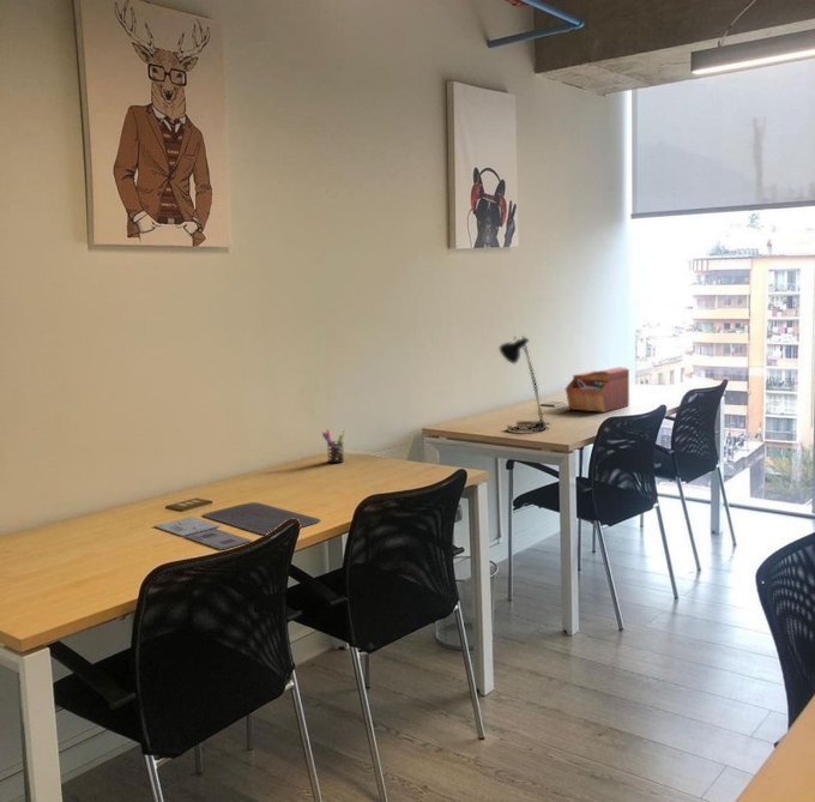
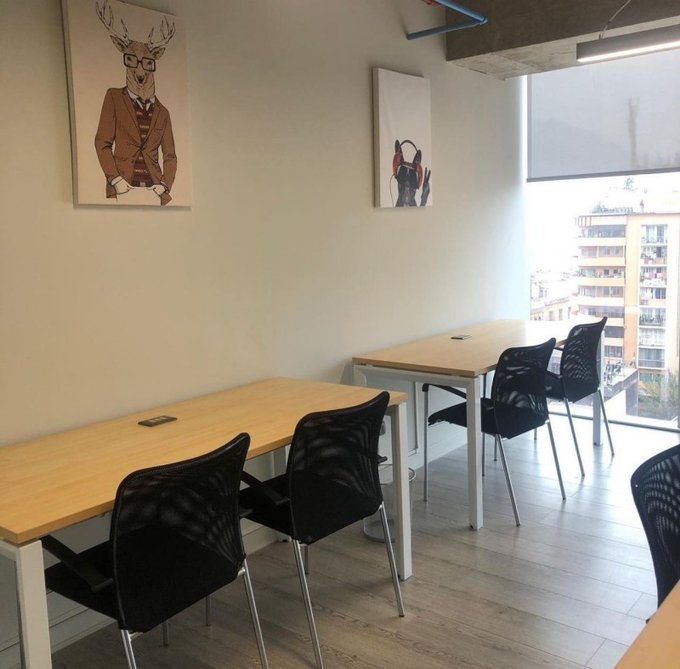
- pen holder [321,428,346,464]
- desk lamp [499,336,553,433]
- mouse pad [153,501,321,550]
- sewing box [565,366,630,414]
